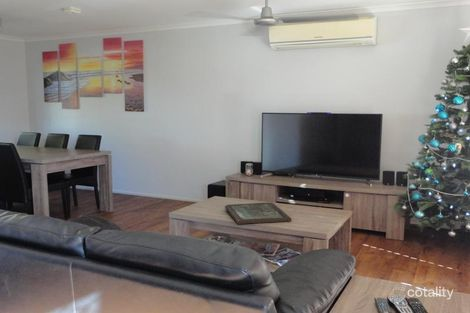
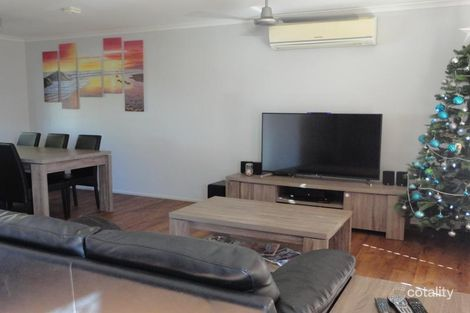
- board game [224,202,292,225]
